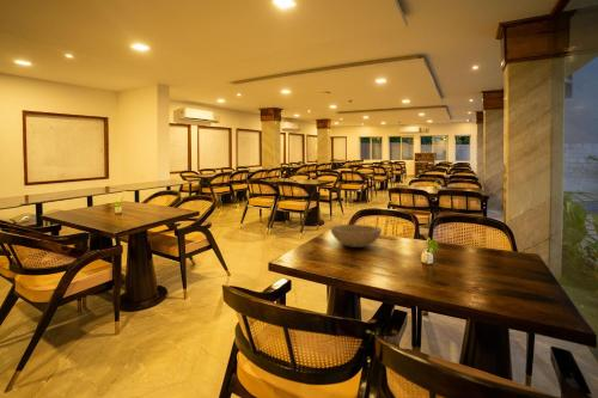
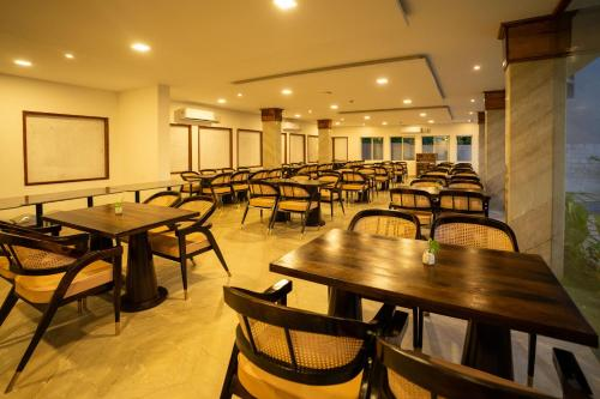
- bowl [329,224,383,249]
